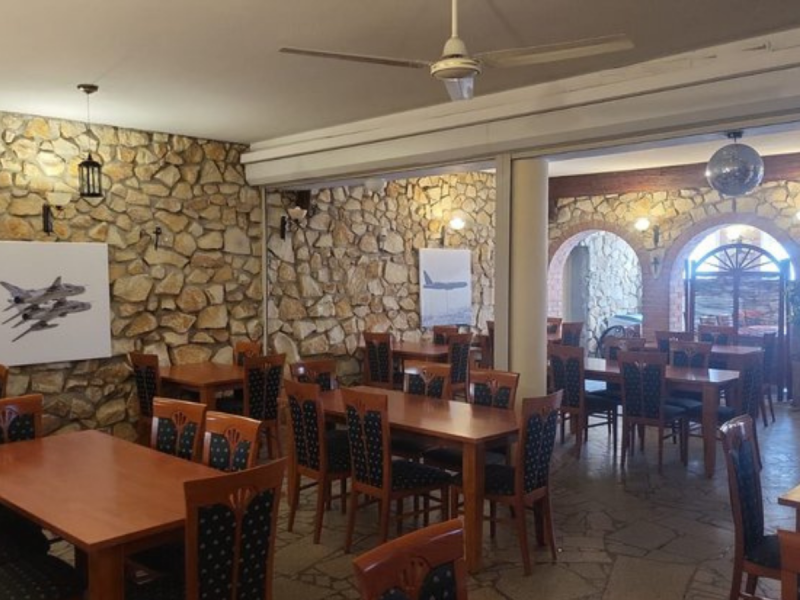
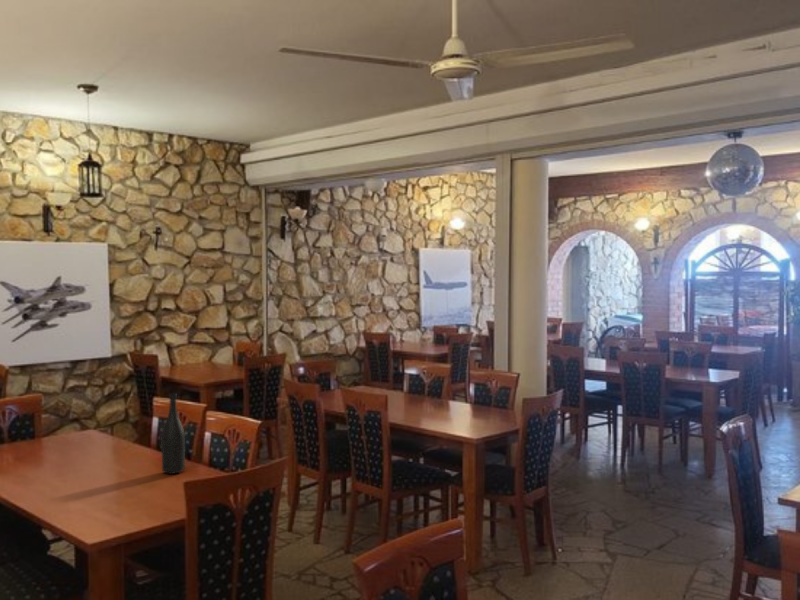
+ wine bottle [161,392,186,475]
